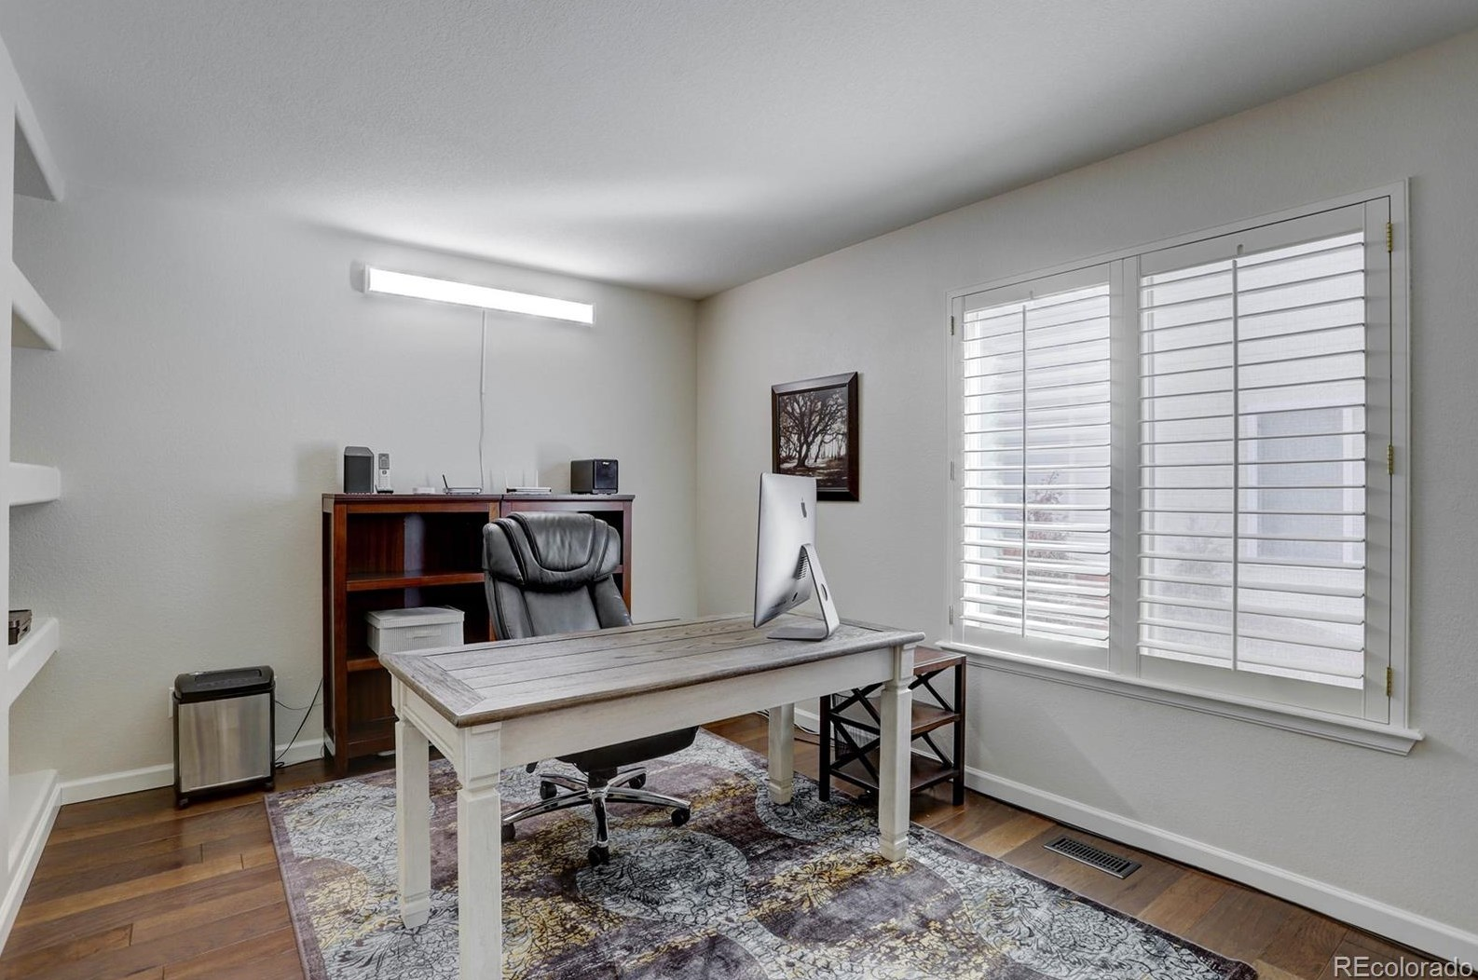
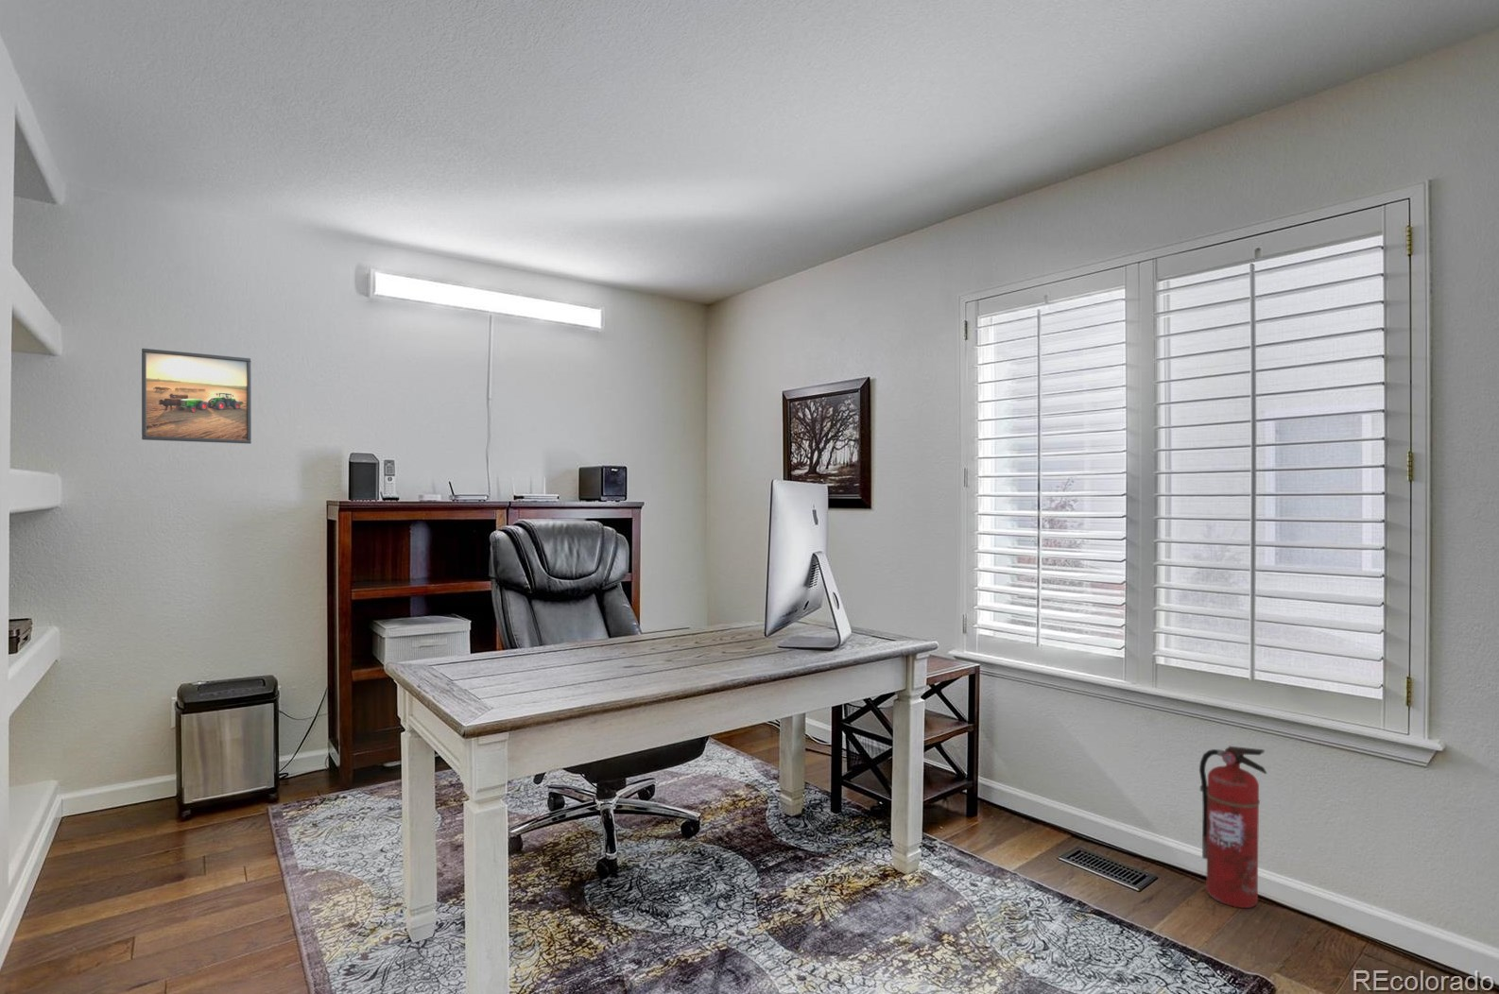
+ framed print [141,347,252,444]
+ fire extinguisher [1198,746,1268,909]
